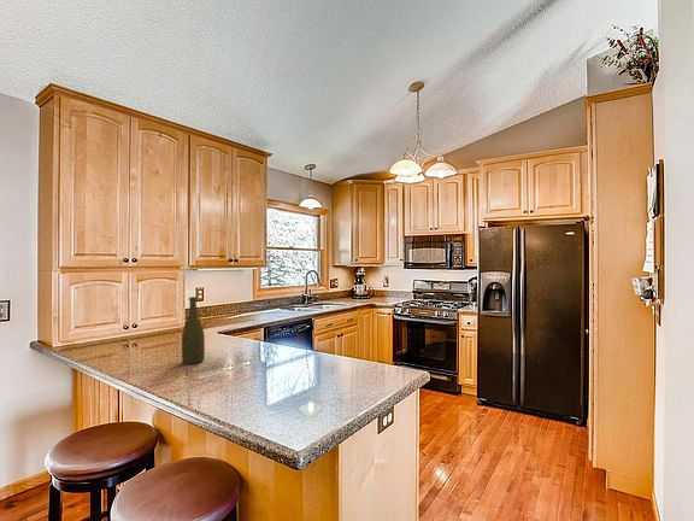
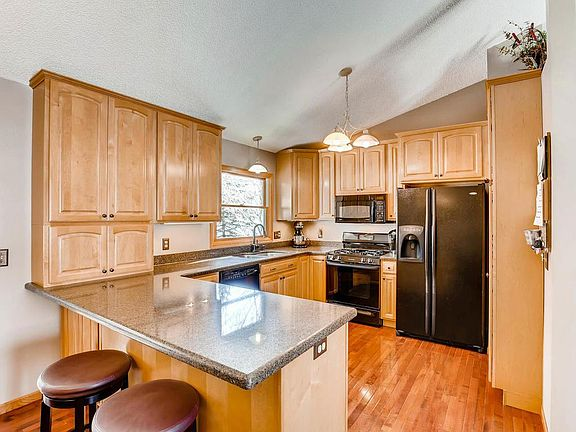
- bottle [181,295,206,365]
